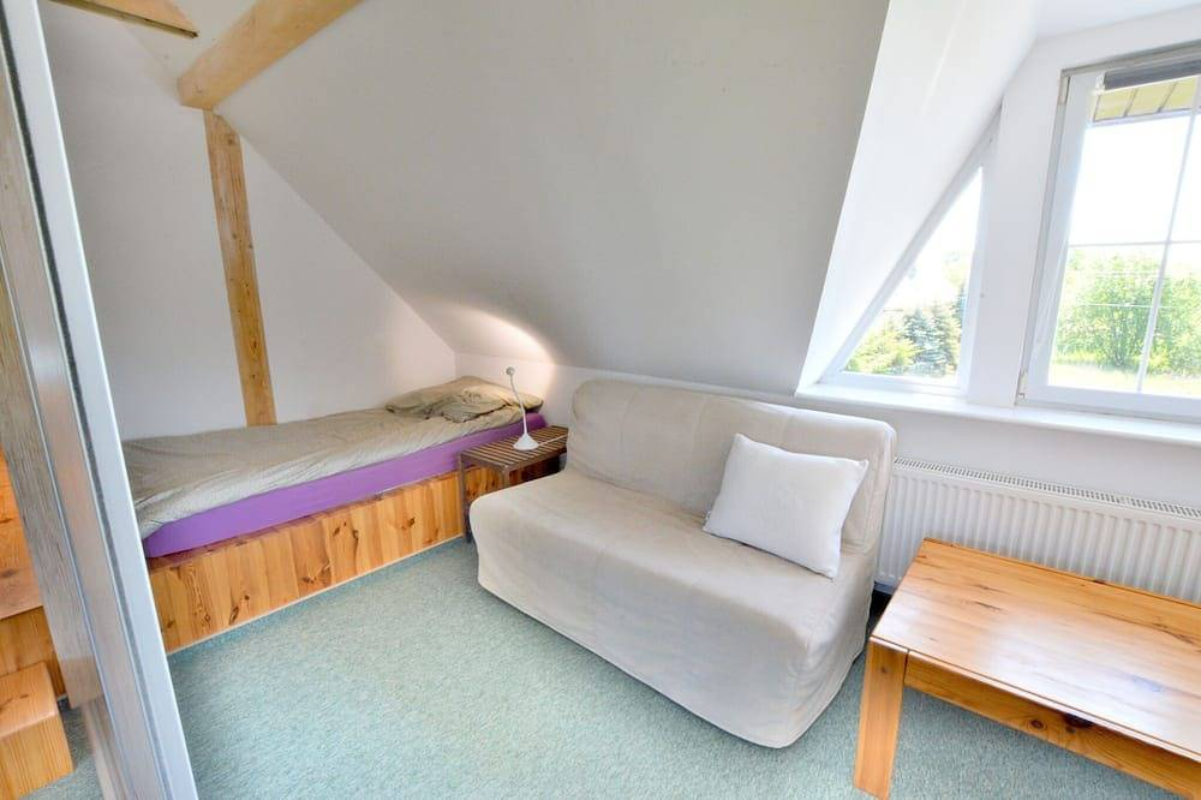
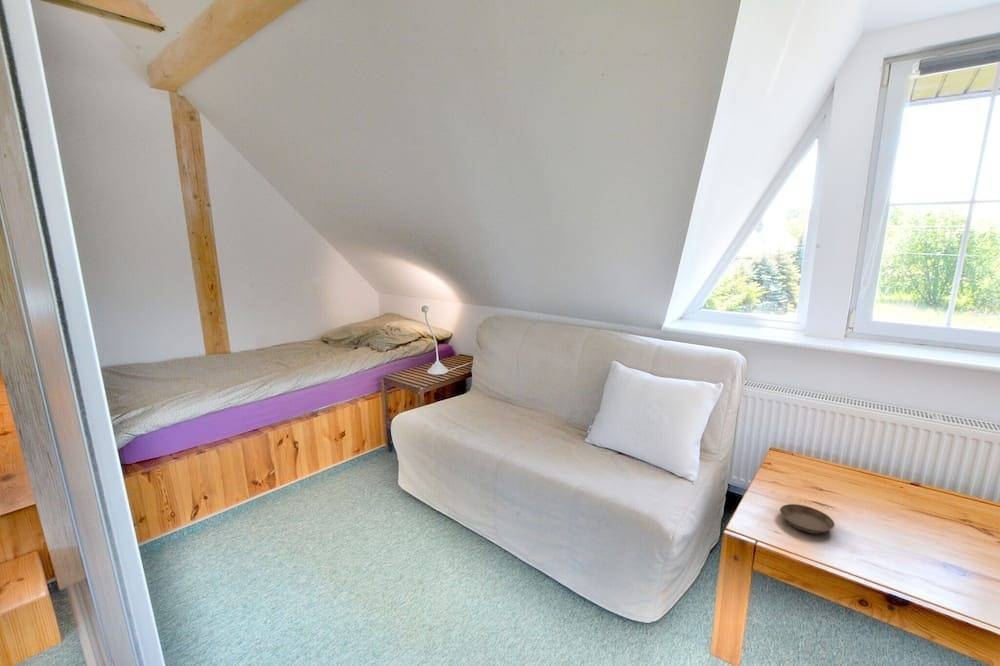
+ saucer [779,503,836,534]
